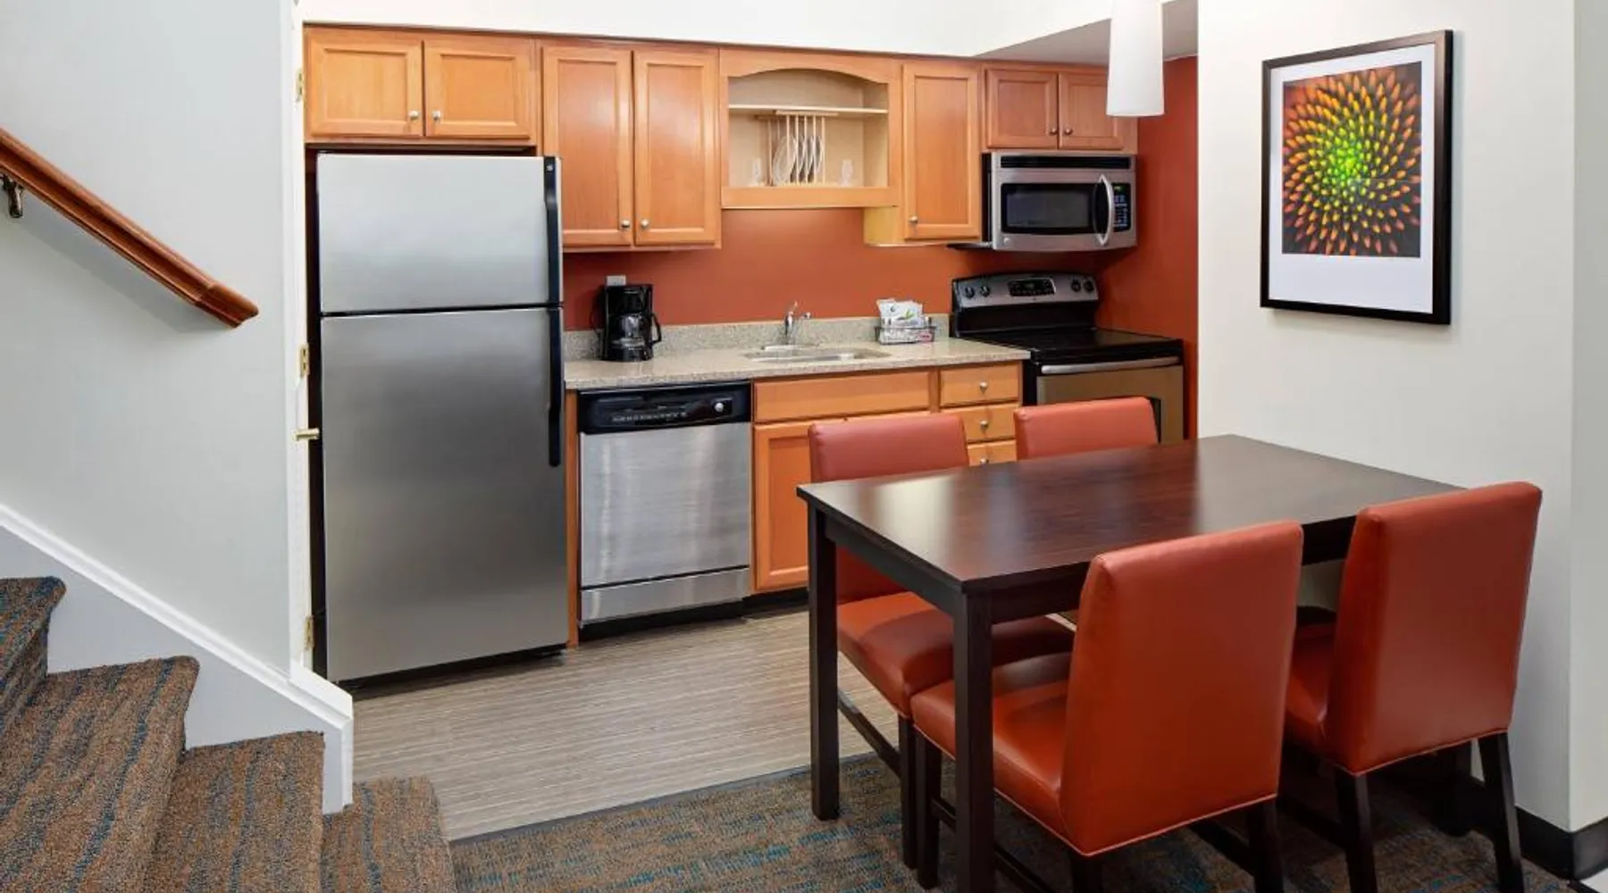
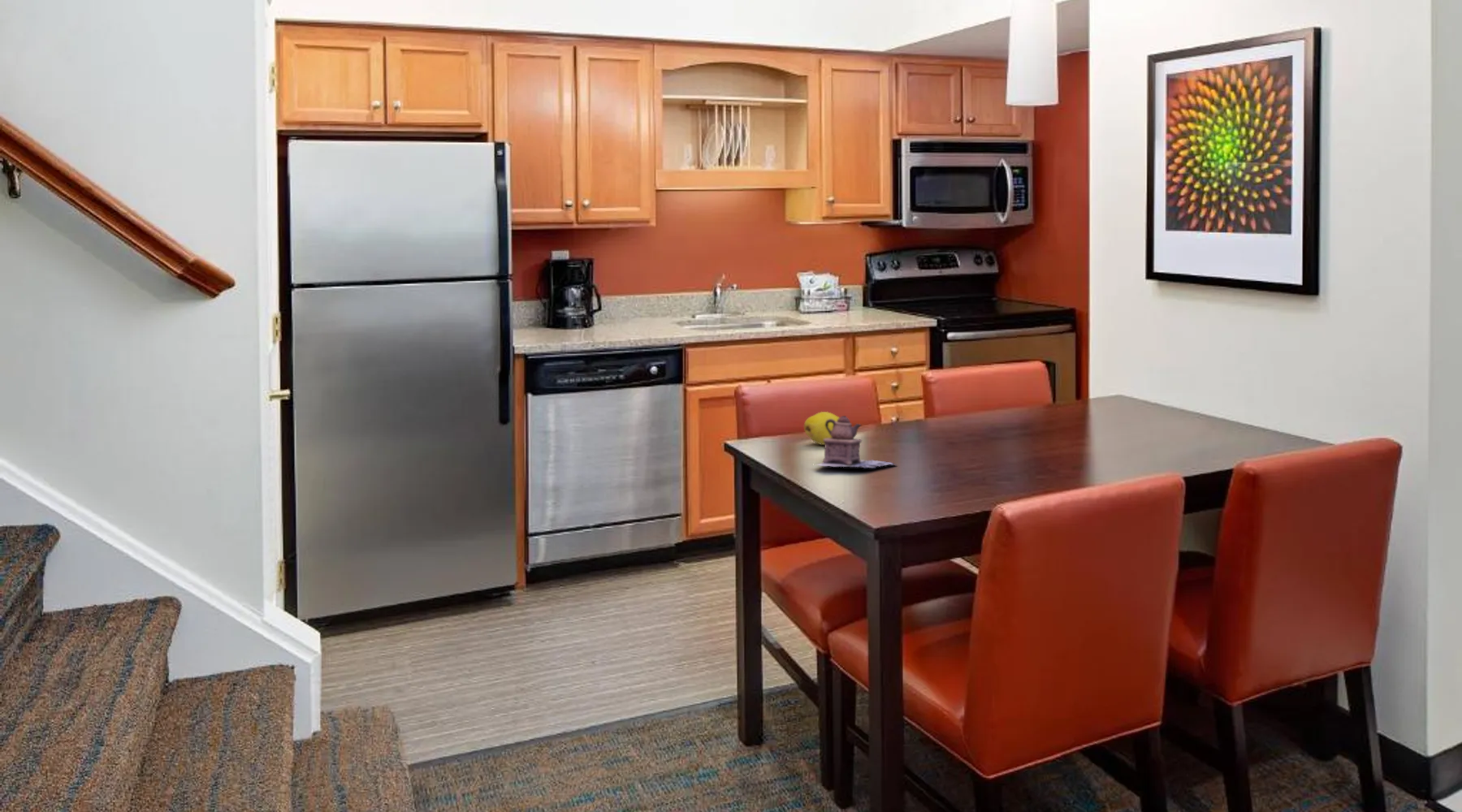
+ teapot [815,415,898,469]
+ fruit [803,411,839,446]
